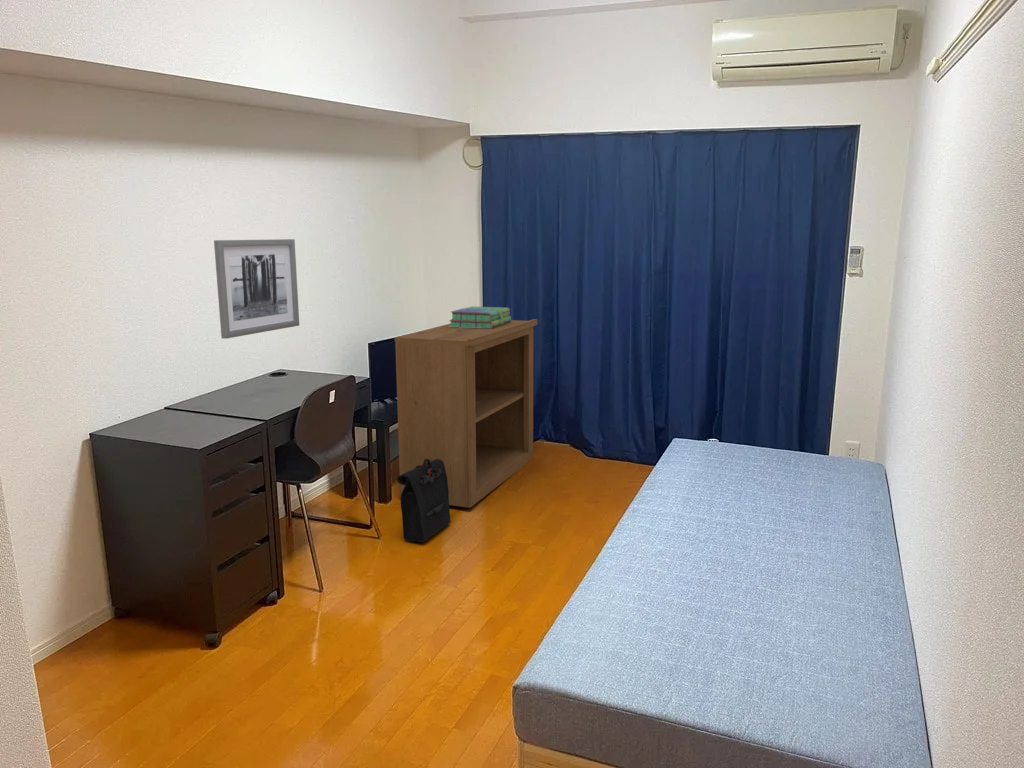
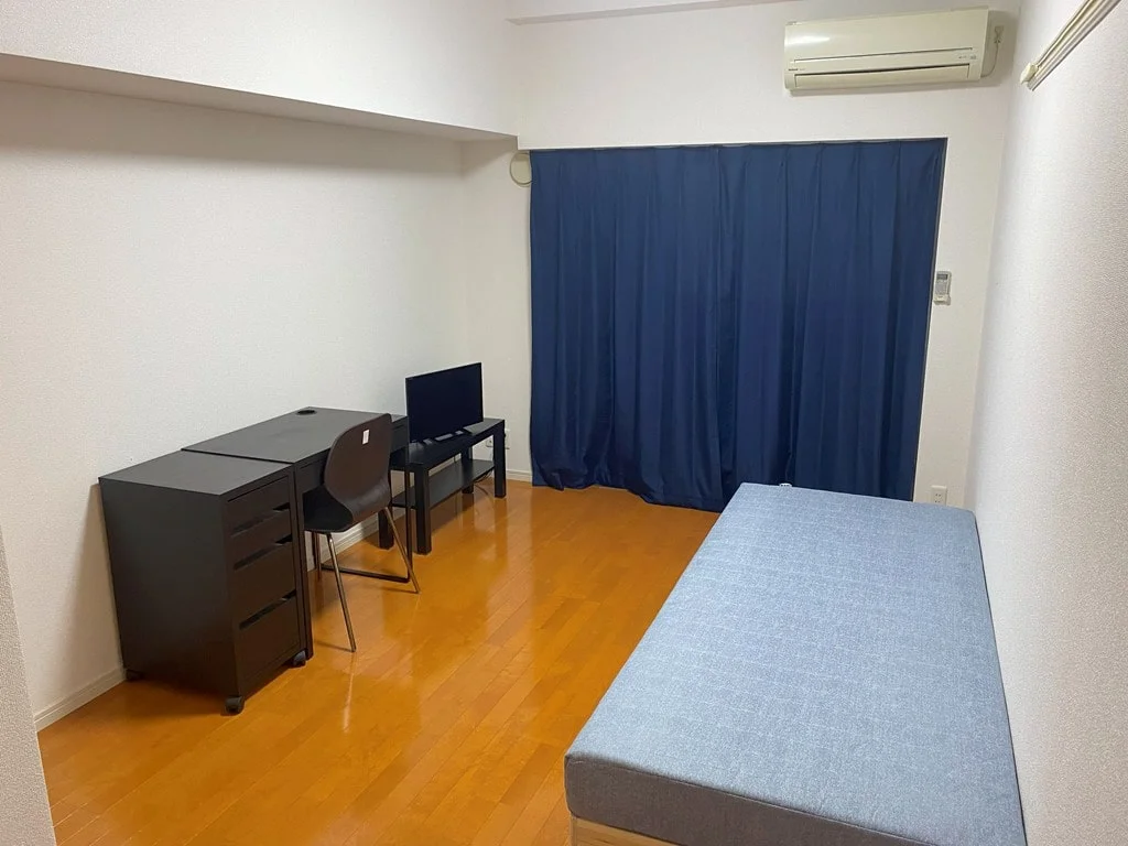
- backpack [396,459,451,543]
- wall art [213,238,300,340]
- bookshelf [394,318,538,509]
- stack of books [448,306,512,329]
